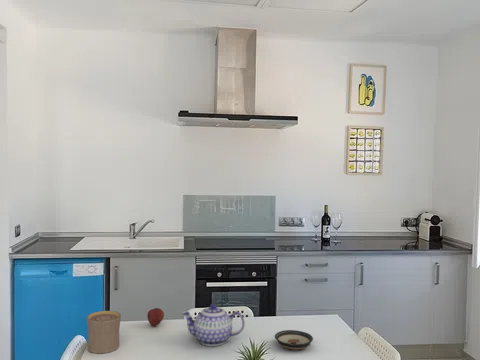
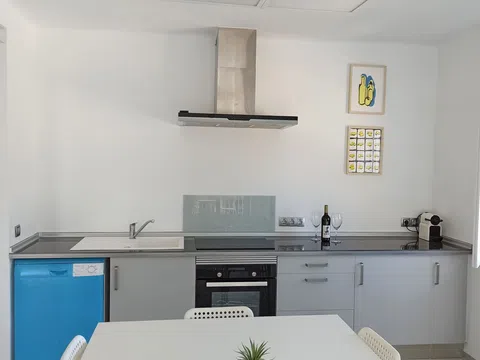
- teapot [181,303,246,347]
- cup [86,310,122,354]
- saucer [274,329,314,351]
- fruit [146,307,165,327]
